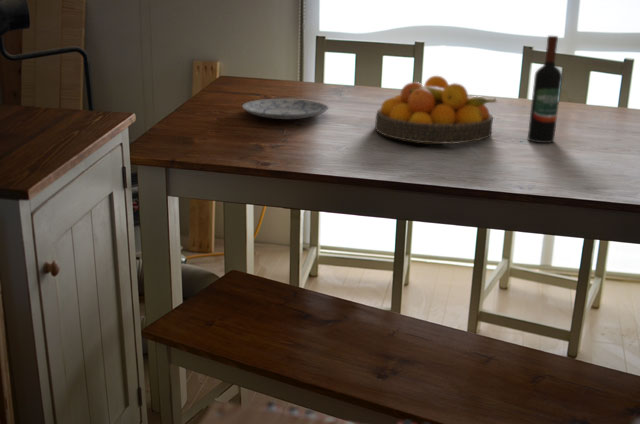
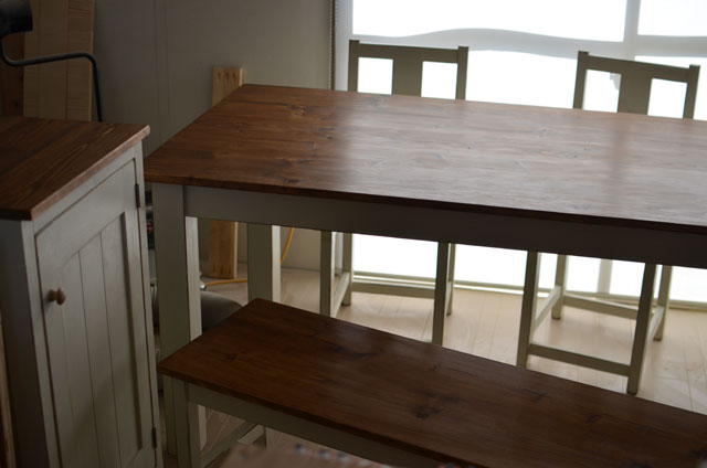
- wine bottle [527,35,563,144]
- plate [241,98,330,120]
- fruit bowl [374,75,498,145]
